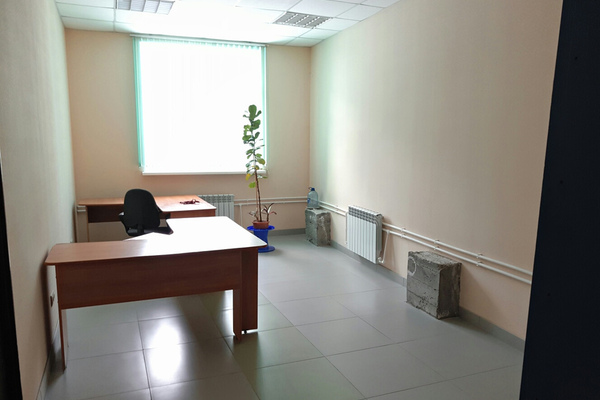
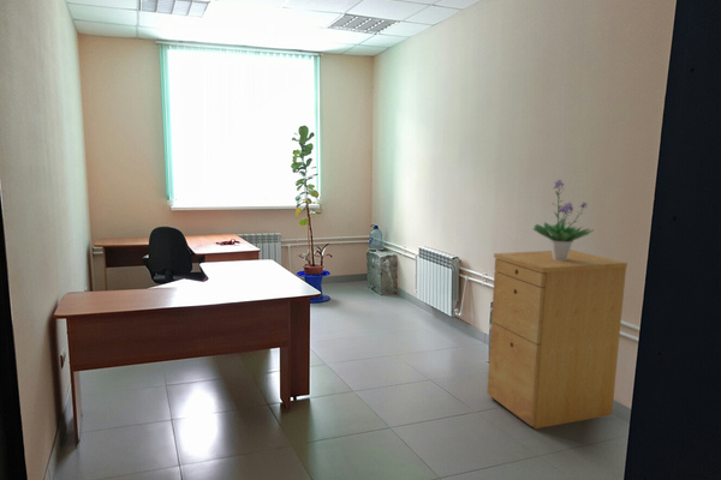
+ potted plant [531,178,594,260]
+ filing cabinet [487,248,628,430]
